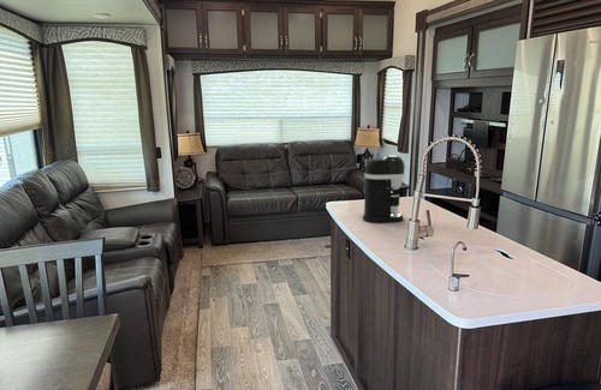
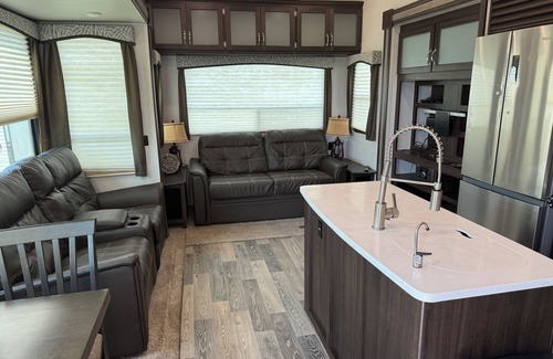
- coffee maker [362,154,406,223]
